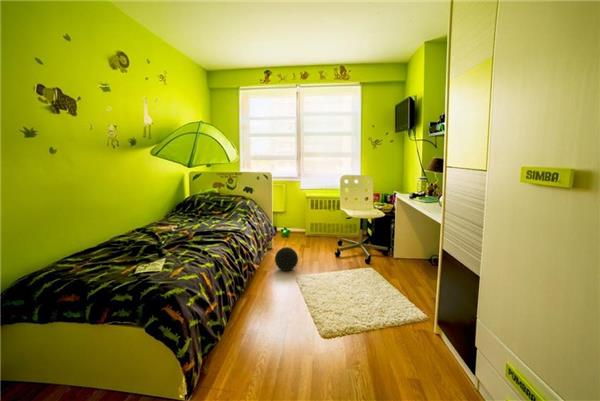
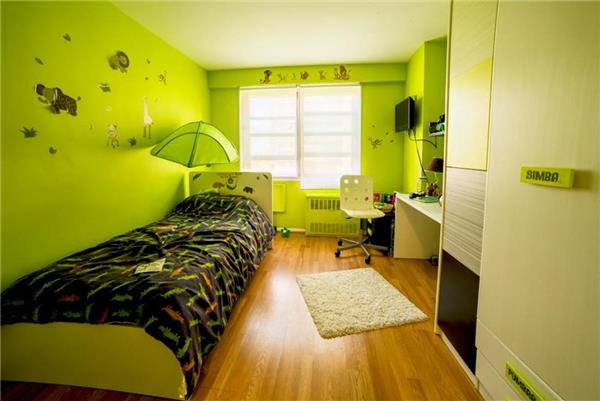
- ball [274,246,299,272]
